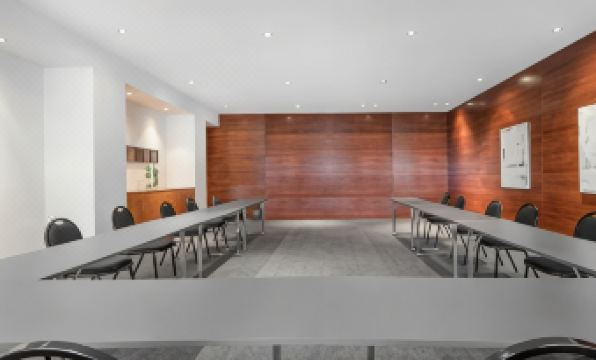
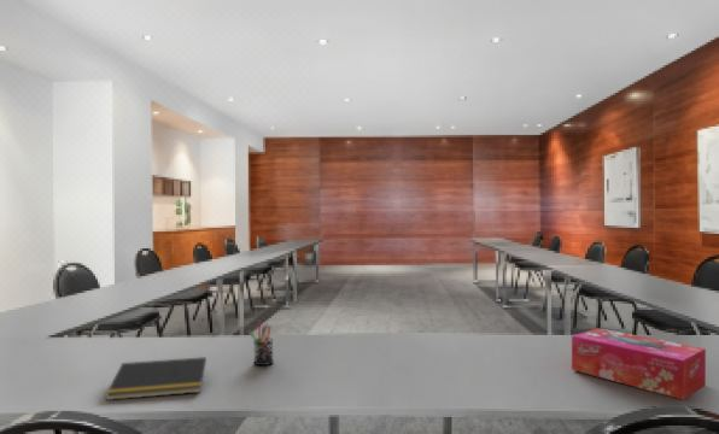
+ notepad [104,356,207,401]
+ pen holder [249,321,275,366]
+ tissue box [571,327,707,401]
